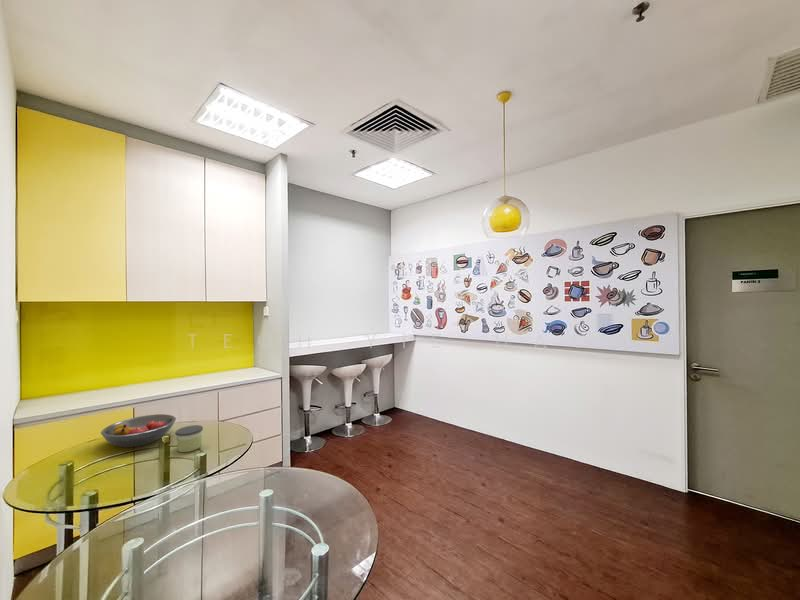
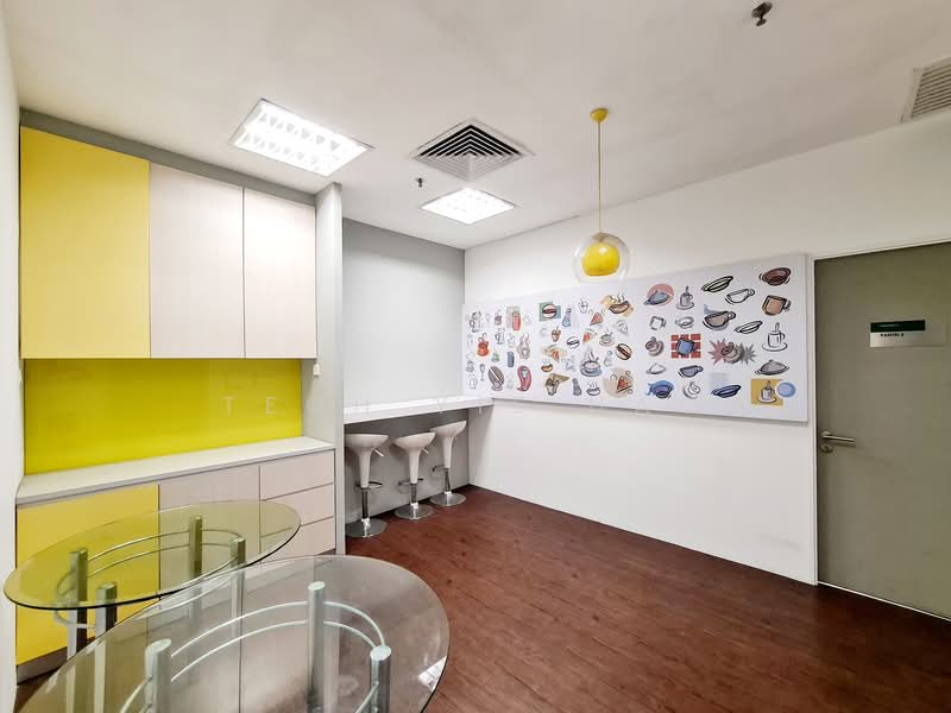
- fruit bowl [100,413,177,448]
- candle [175,424,204,453]
